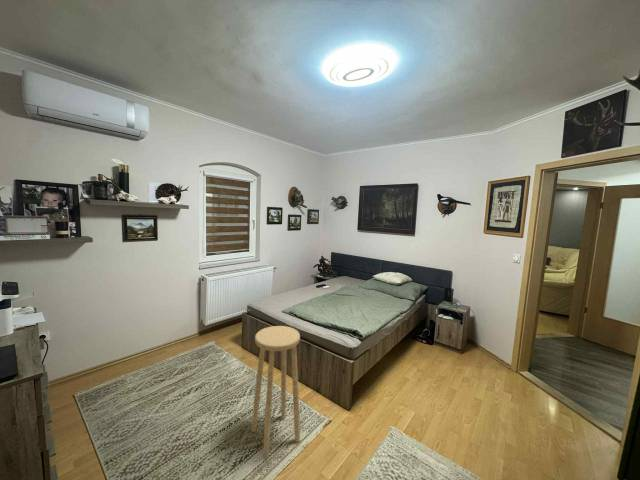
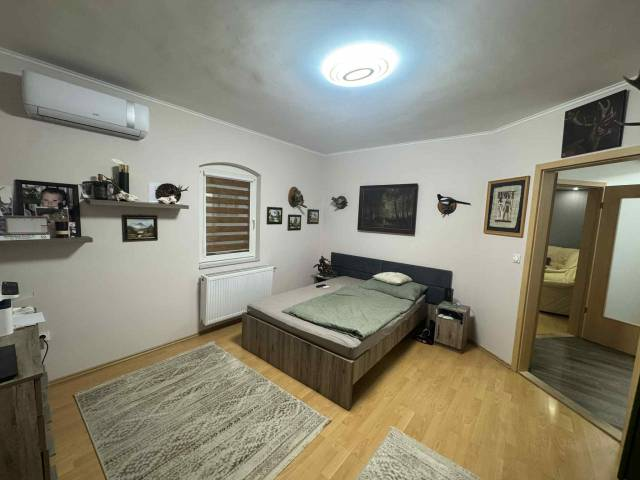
- stool [251,325,301,460]
